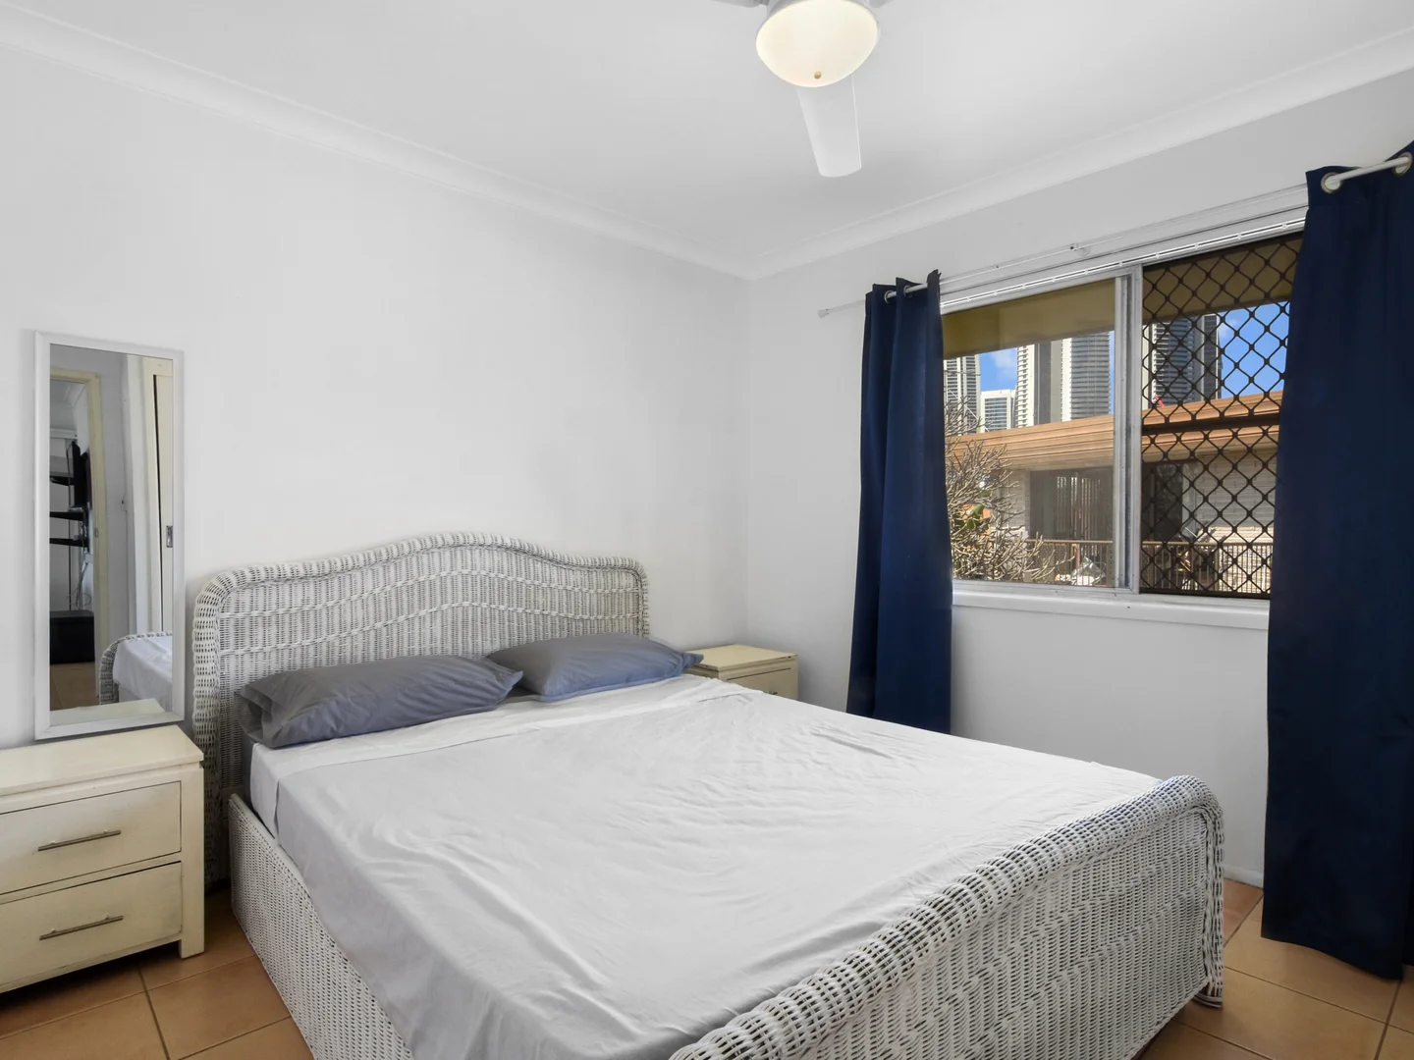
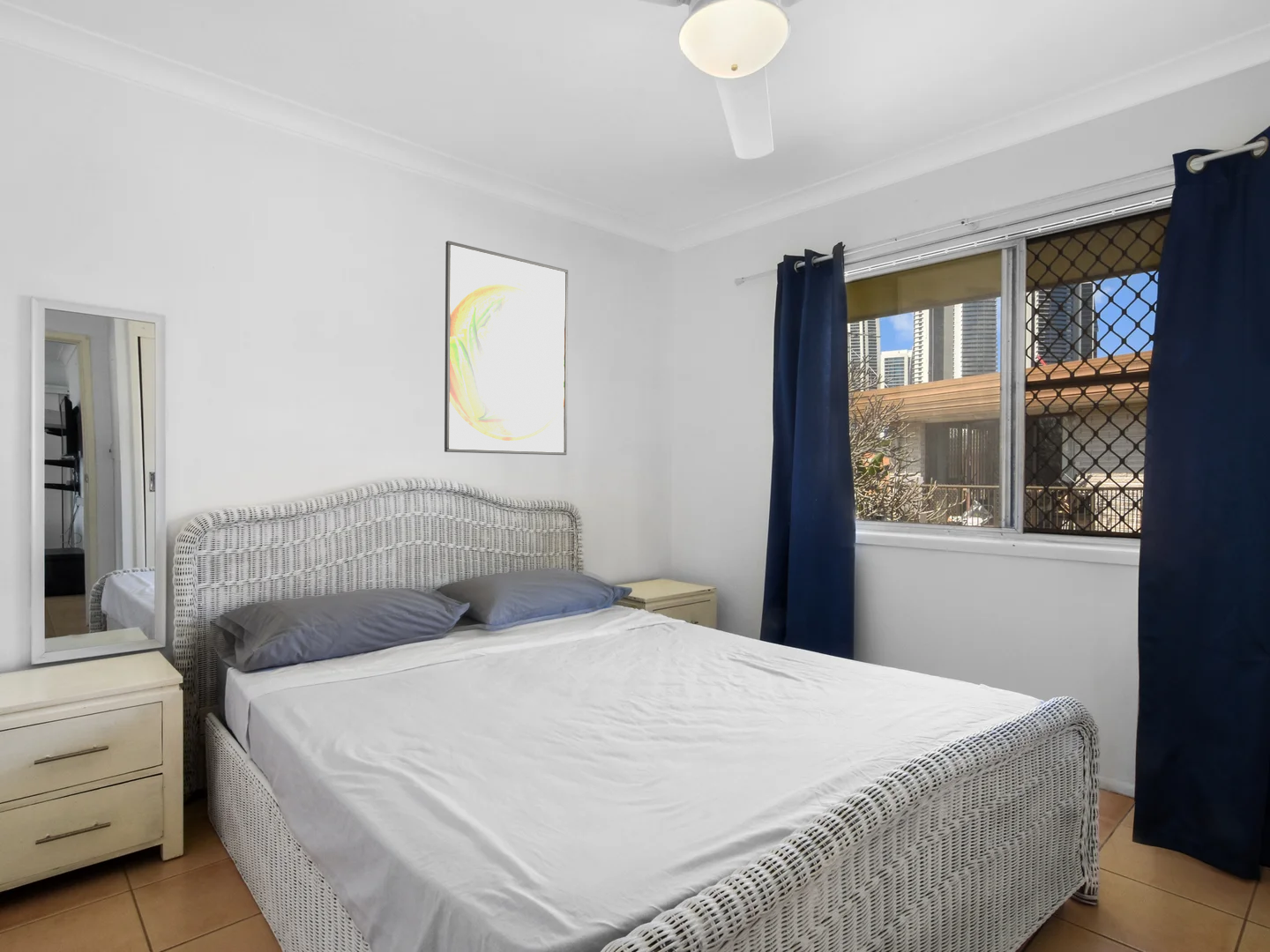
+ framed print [444,240,569,456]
